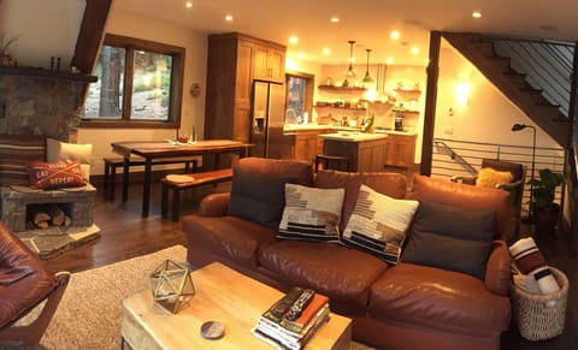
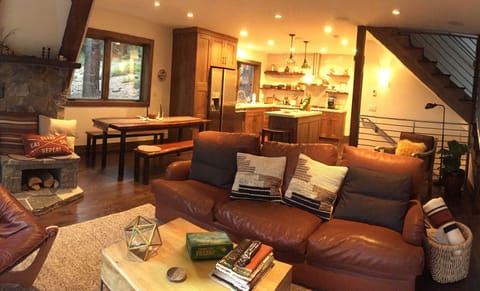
+ board game [185,230,235,260]
